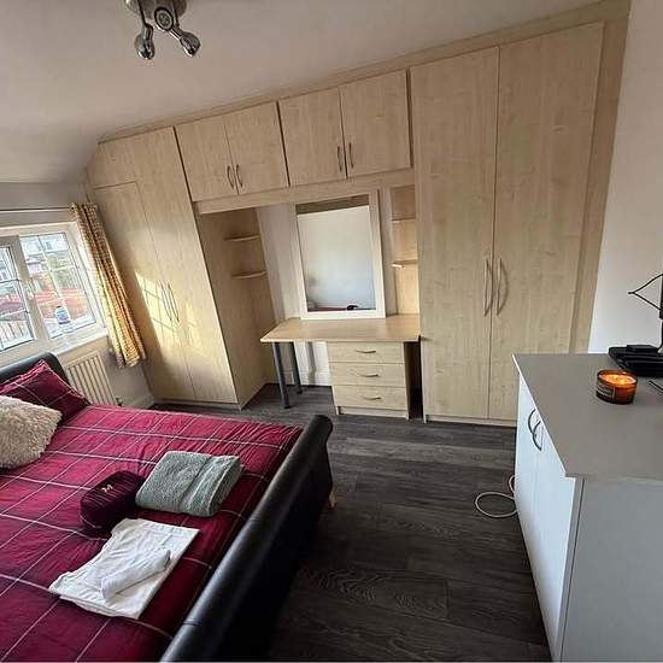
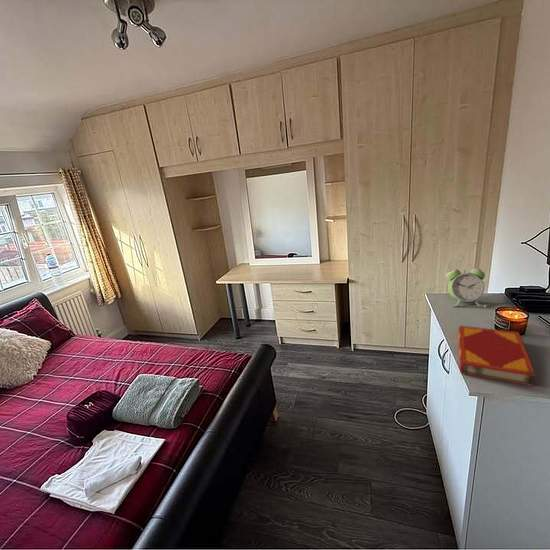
+ alarm clock [445,263,486,307]
+ hardback book [457,325,537,387]
